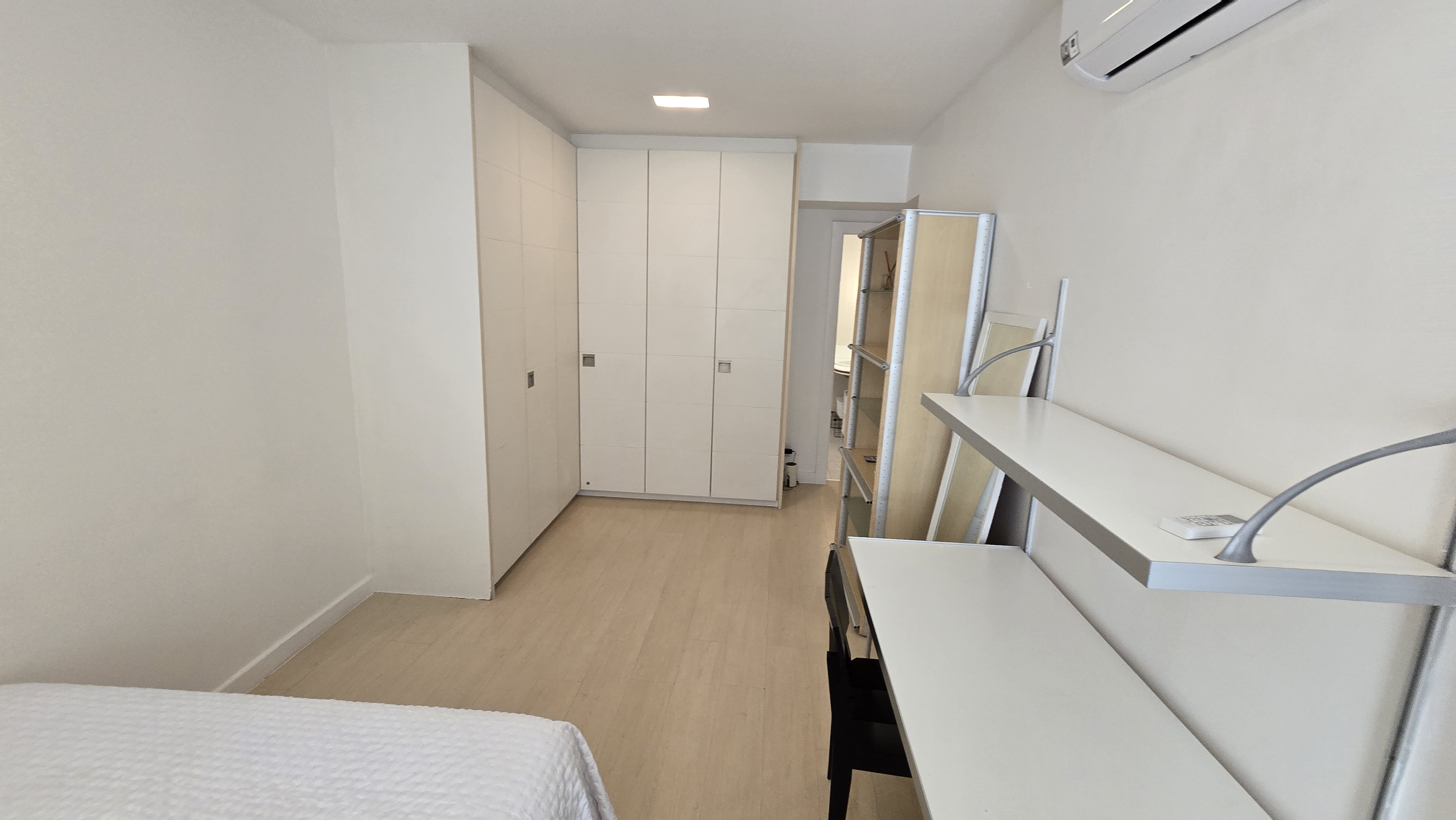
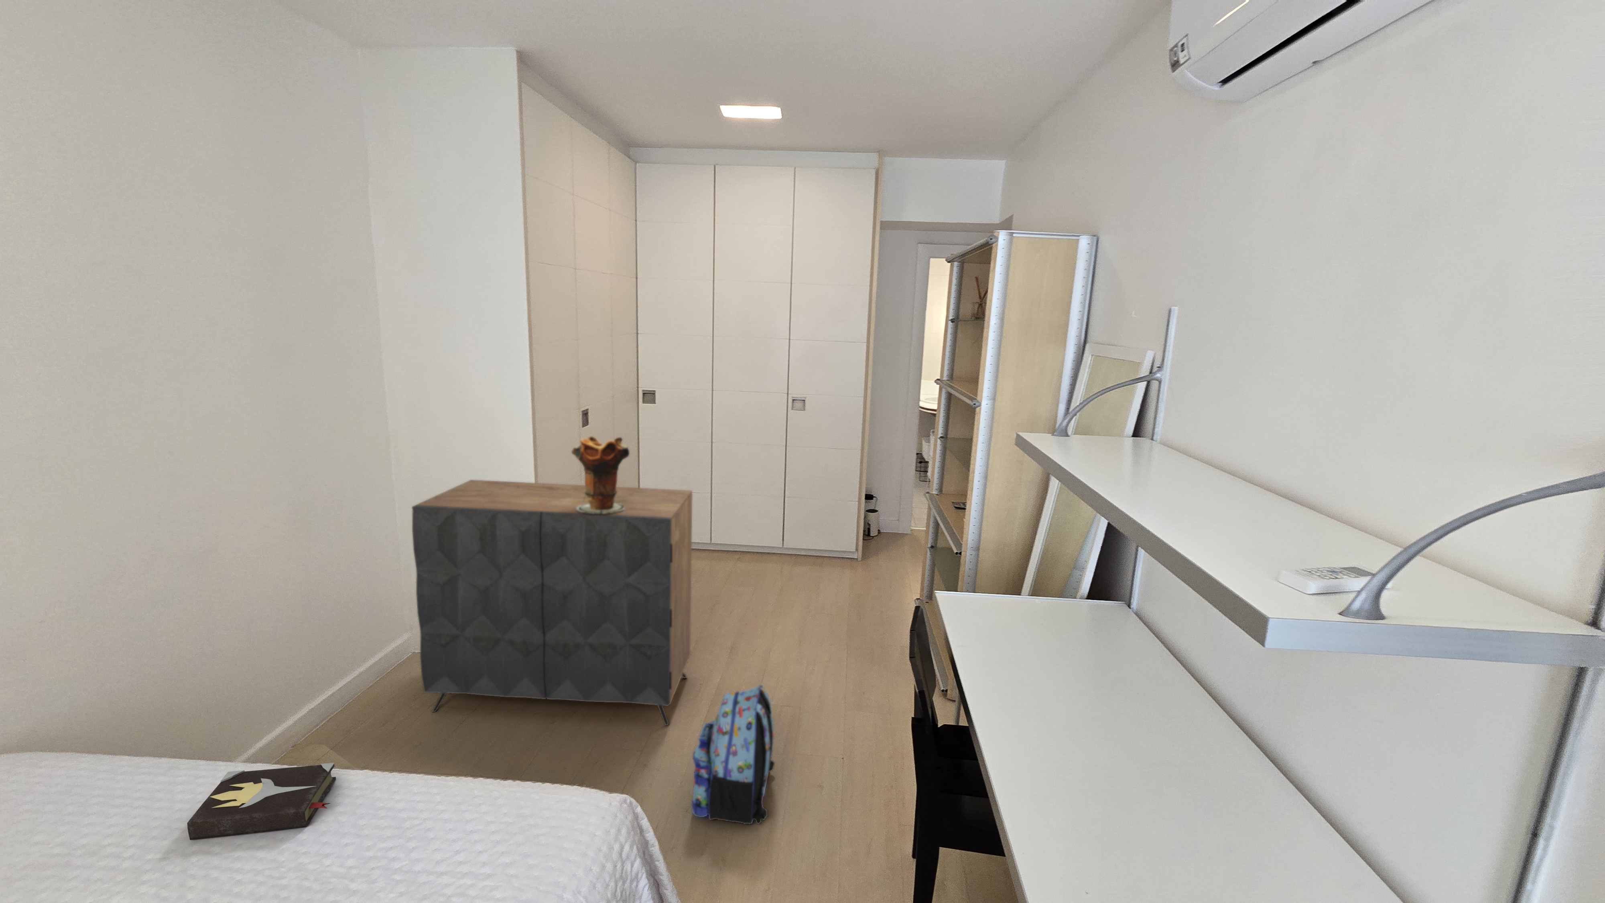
+ hardback book [187,762,336,840]
+ dresser [411,479,693,726]
+ backpack [691,685,775,825]
+ decorative vase [571,435,629,513]
